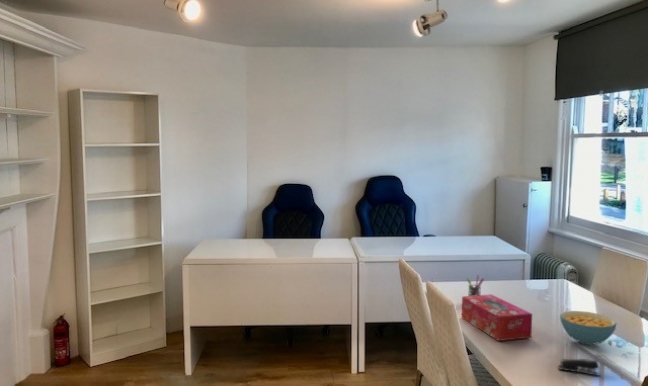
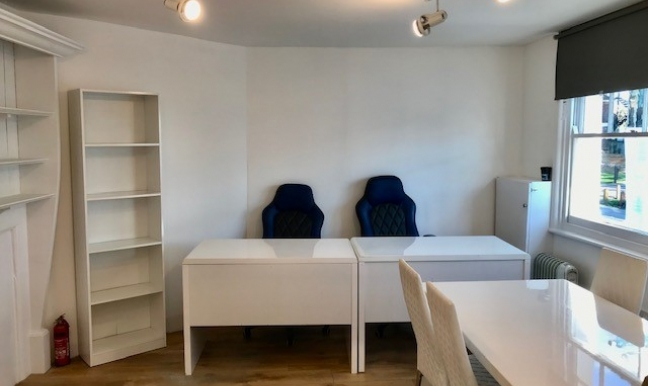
- pen holder [466,274,485,296]
- stapler [557,358,601,377]
- cereal bowl [559,310,617,346]
- tissue box [461,293,533,342]
